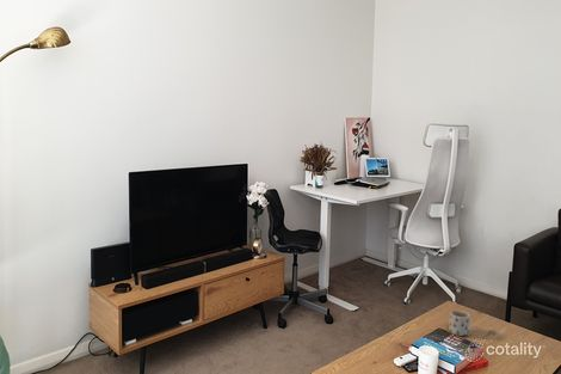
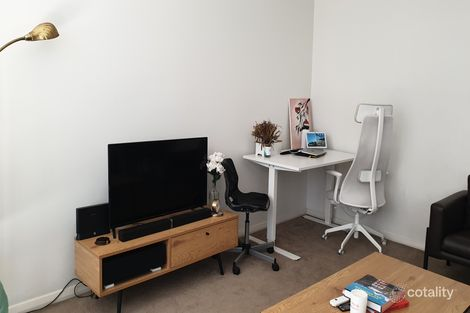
- mug [448,309,470,337]
